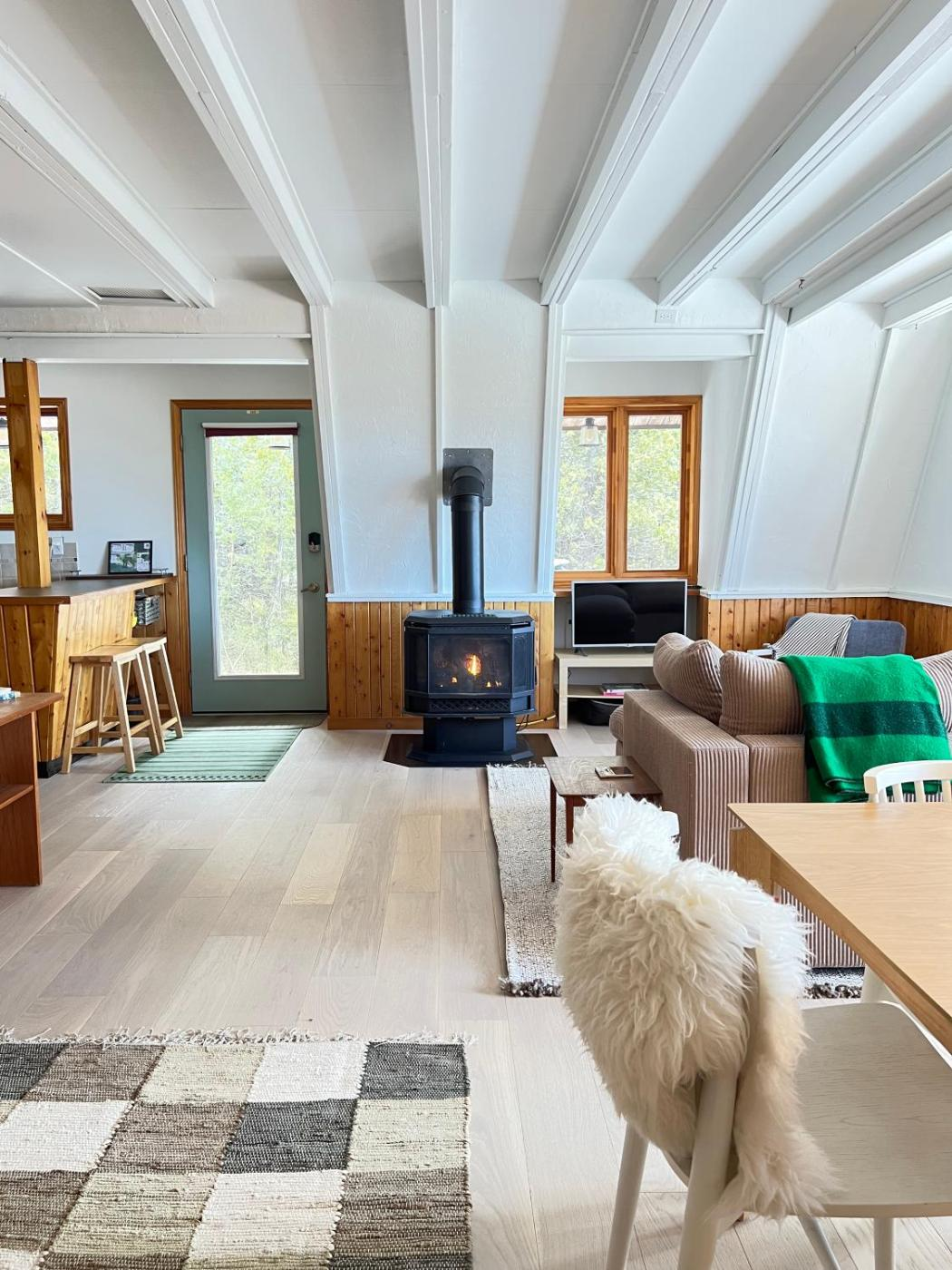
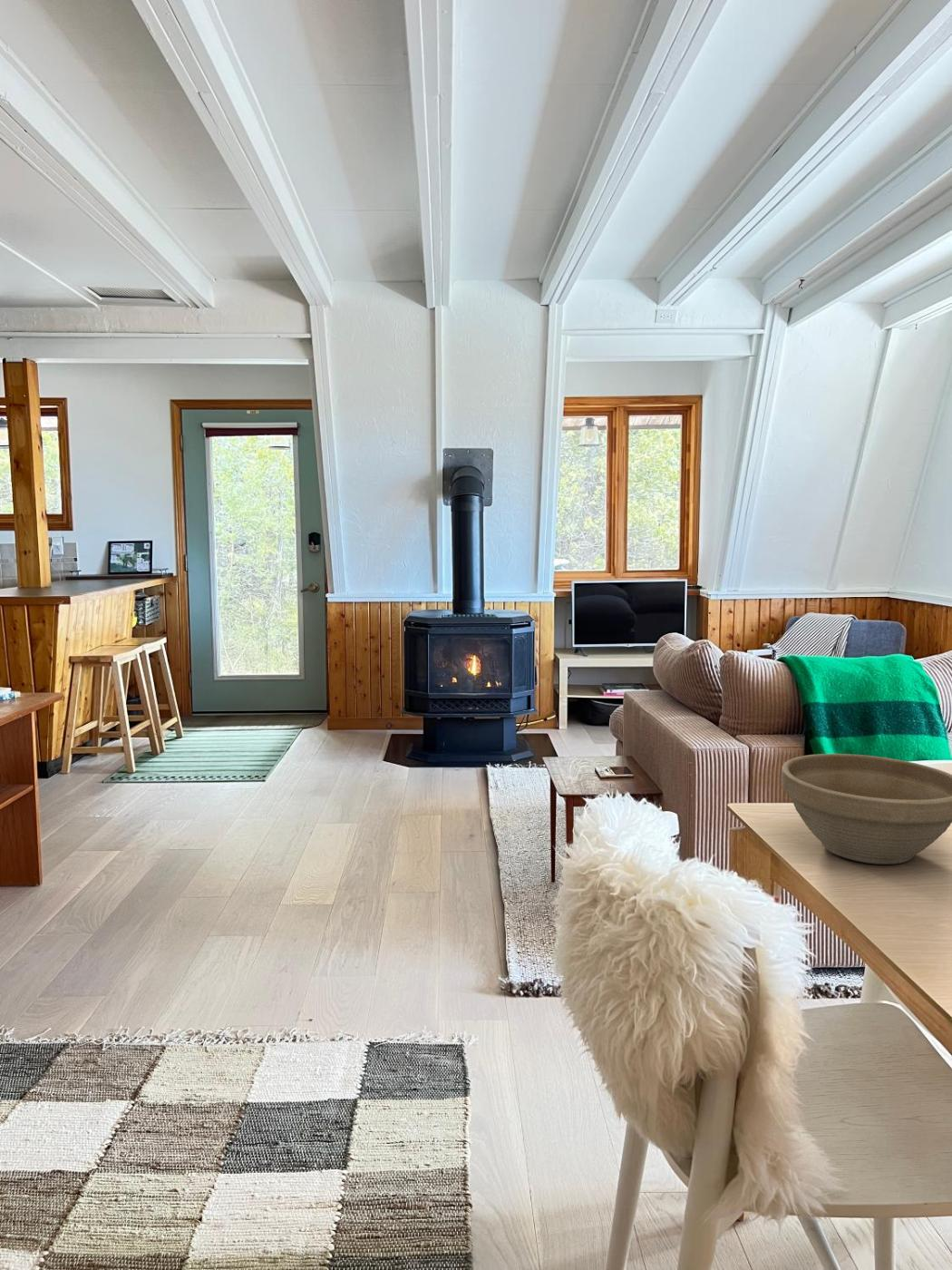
+ flower pot [781,753,952,865]
